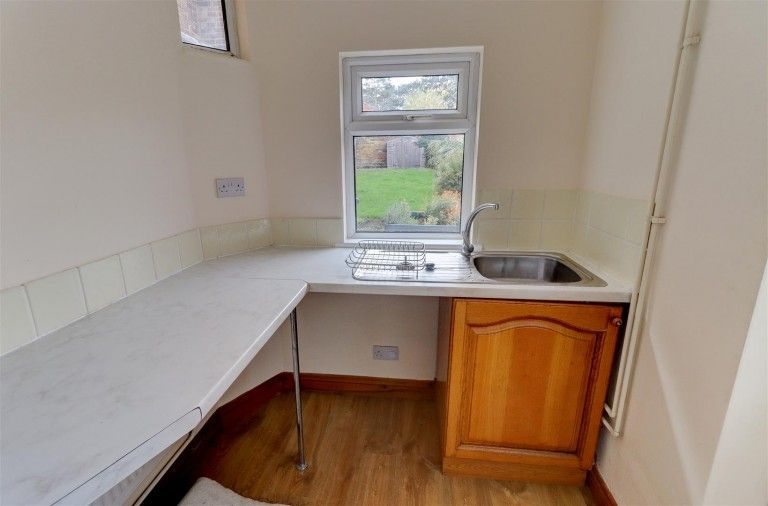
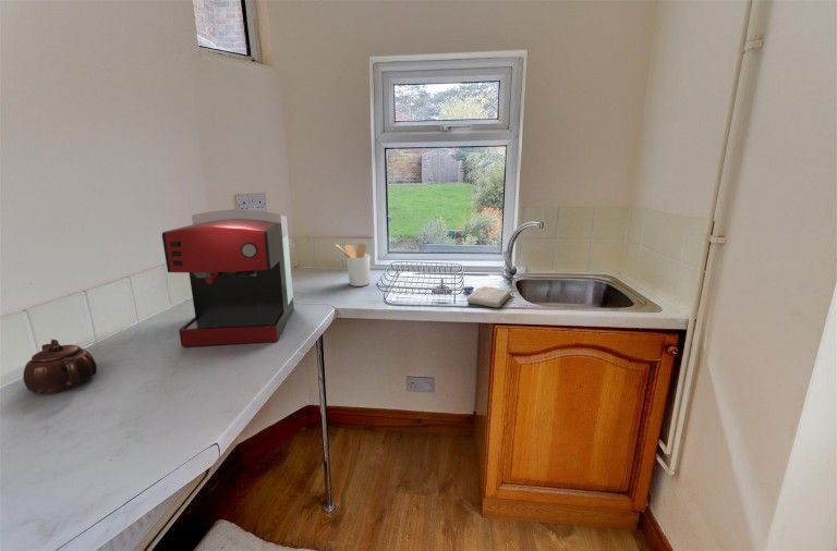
+ utensil holder [335,242,372,287]
+ teapot [22,339,98,395]
+ coffee maker [161,208,295,347]
+ washcloth [466,285,512,308]
